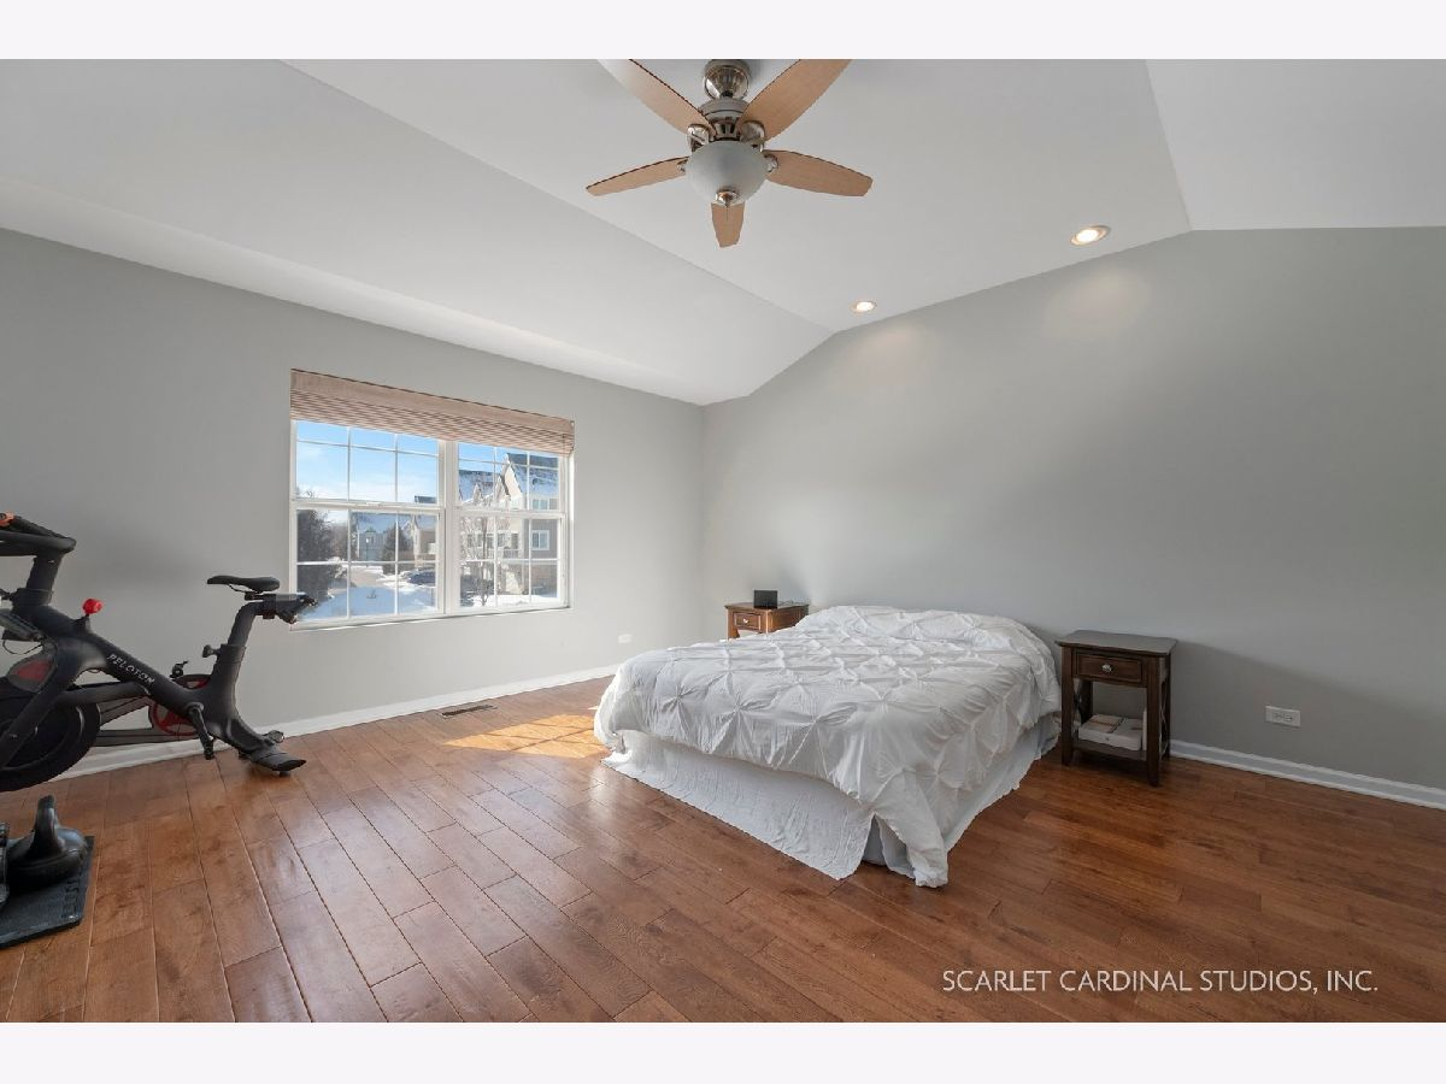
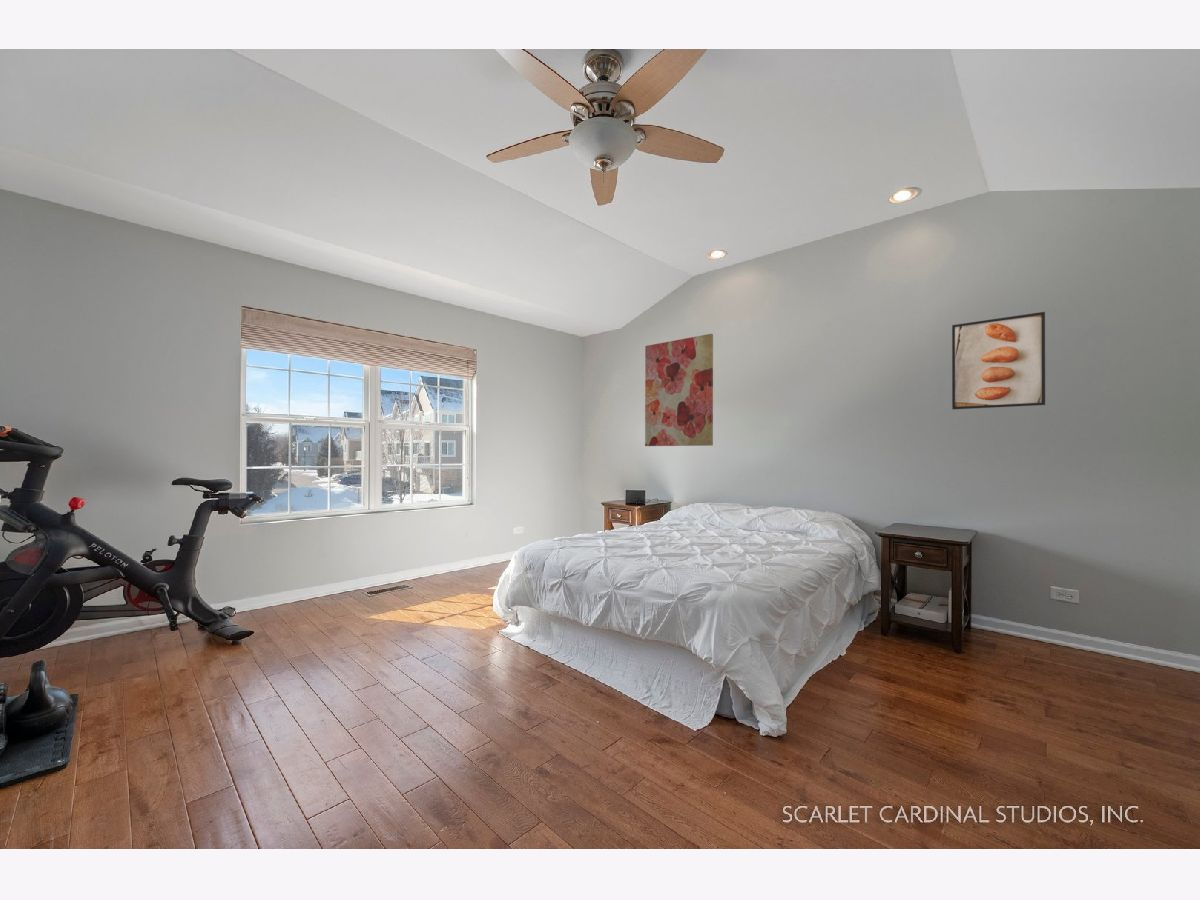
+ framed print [951,311,1046,410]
+ wall art [644,333,714,447]
